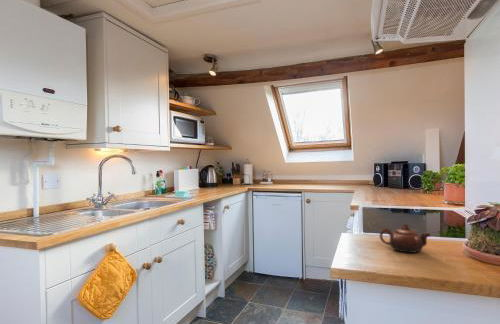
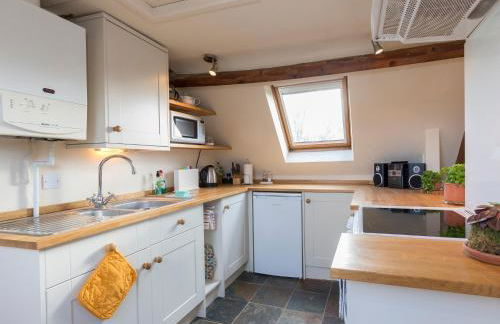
- teapot [379,223,432,254]
